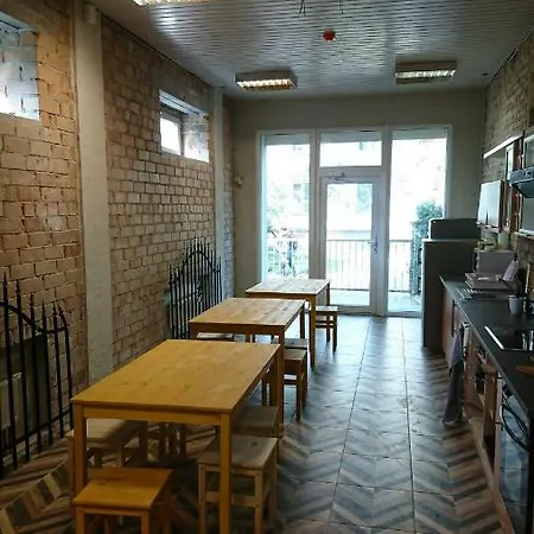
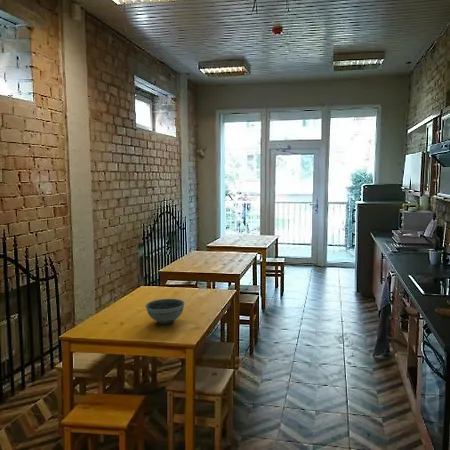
+ bowl [144,298,186,325]
